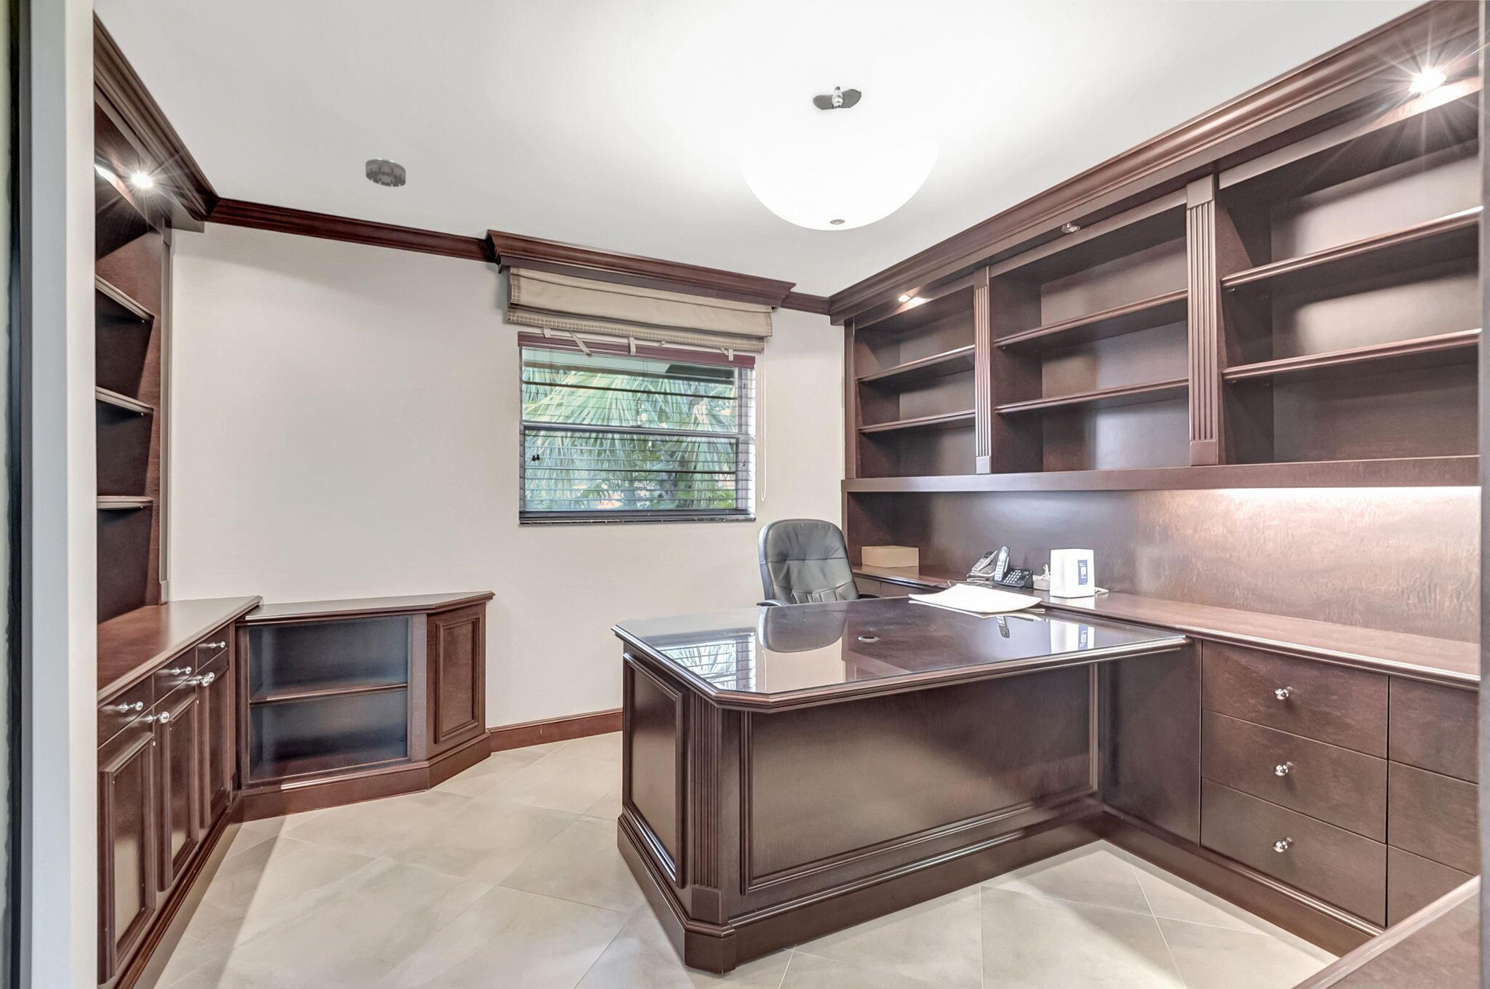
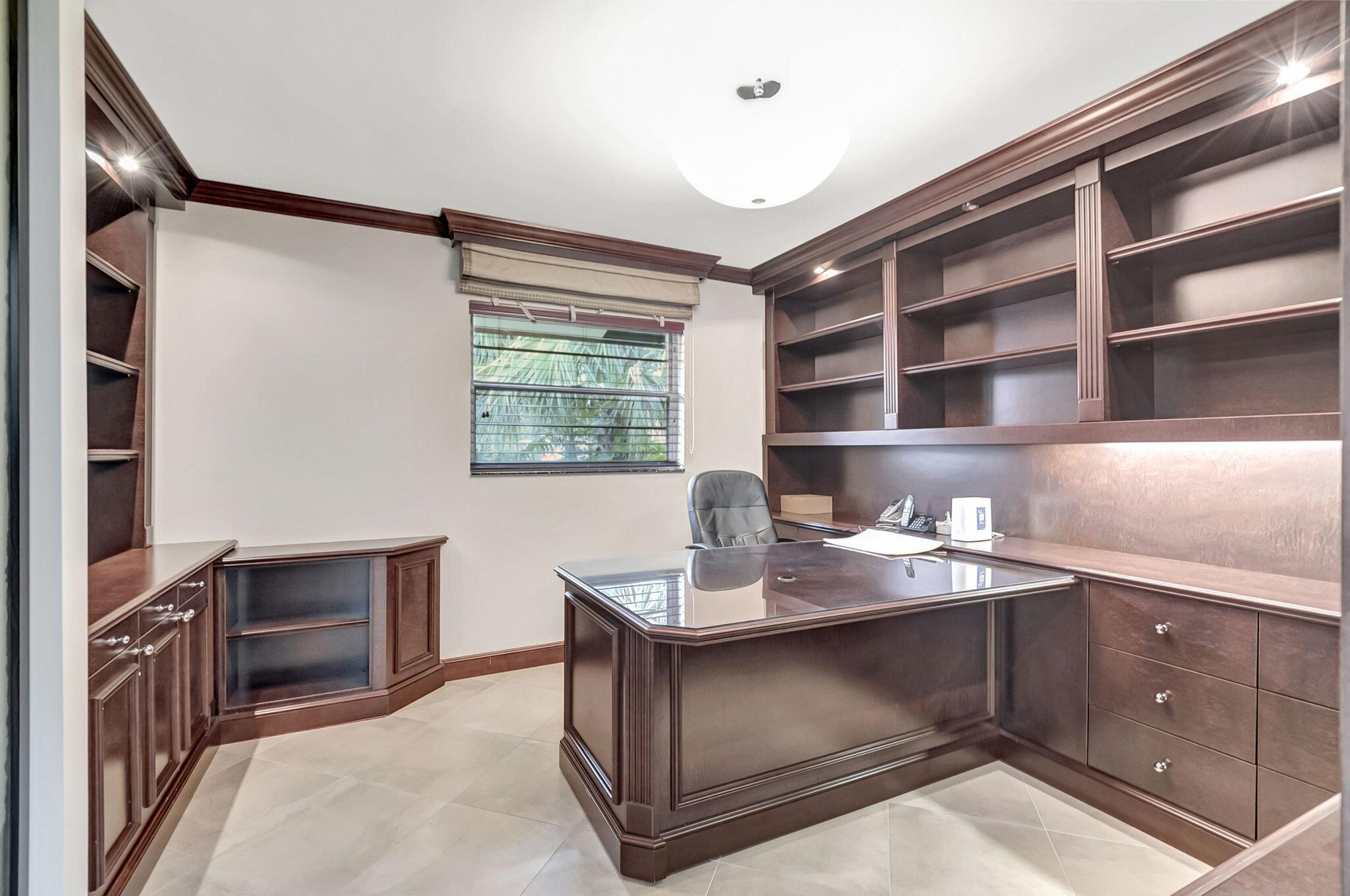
- smoke detector [364,158,406,188]
